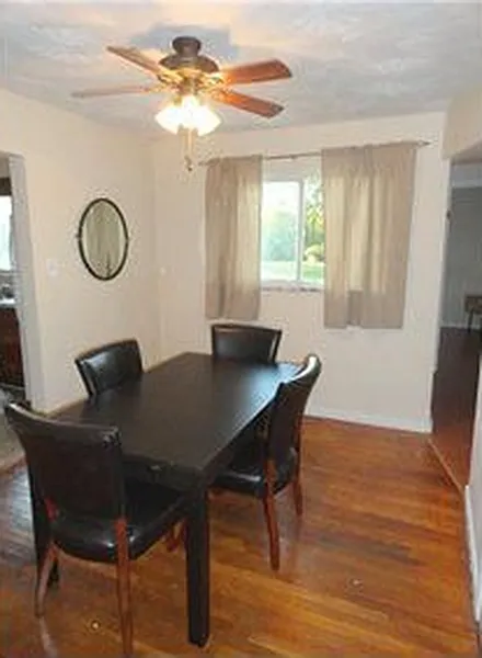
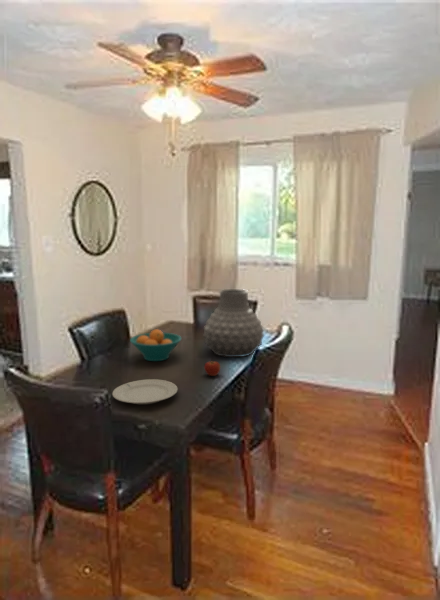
+ vase [203,288,265,358]
+ apple [203,358,221,377]
+ fruit bowl [129,328,183,362]
+ chinaware [111,378,179,405]
